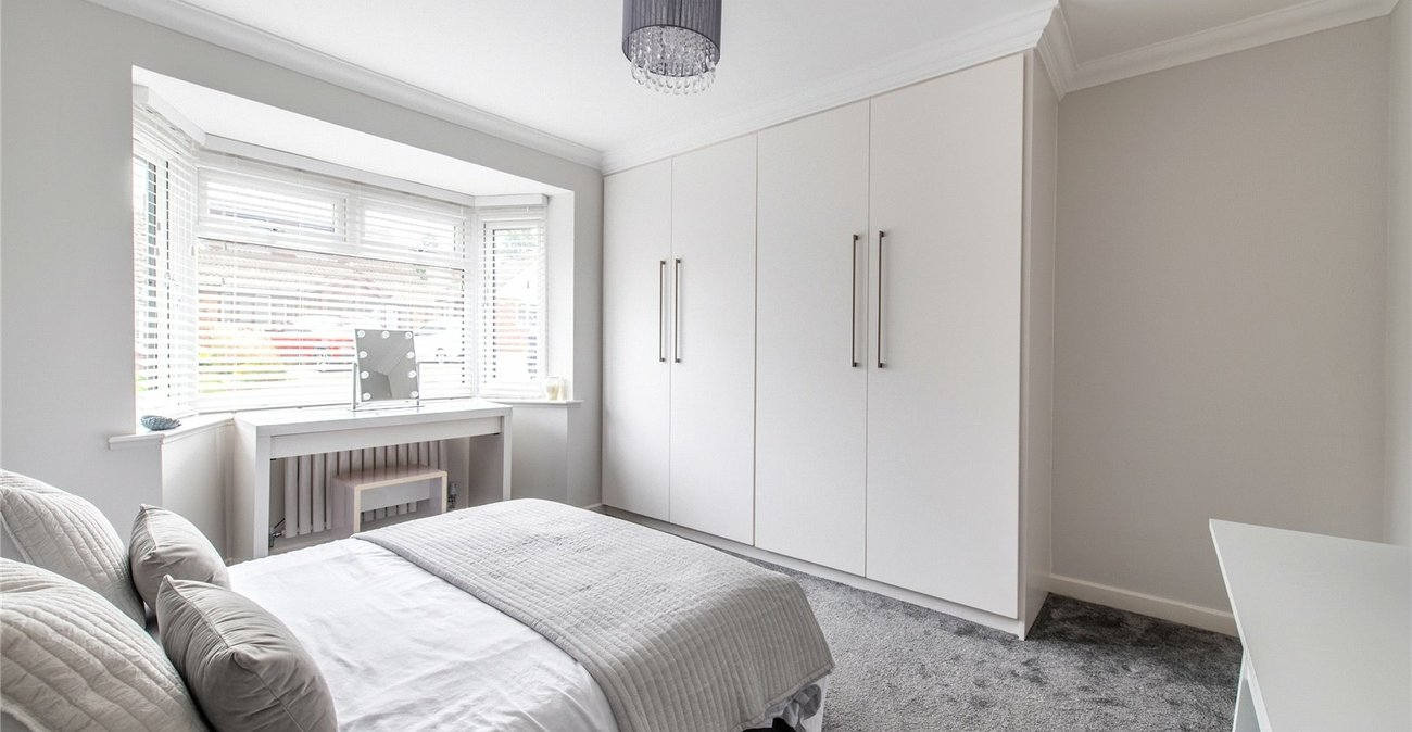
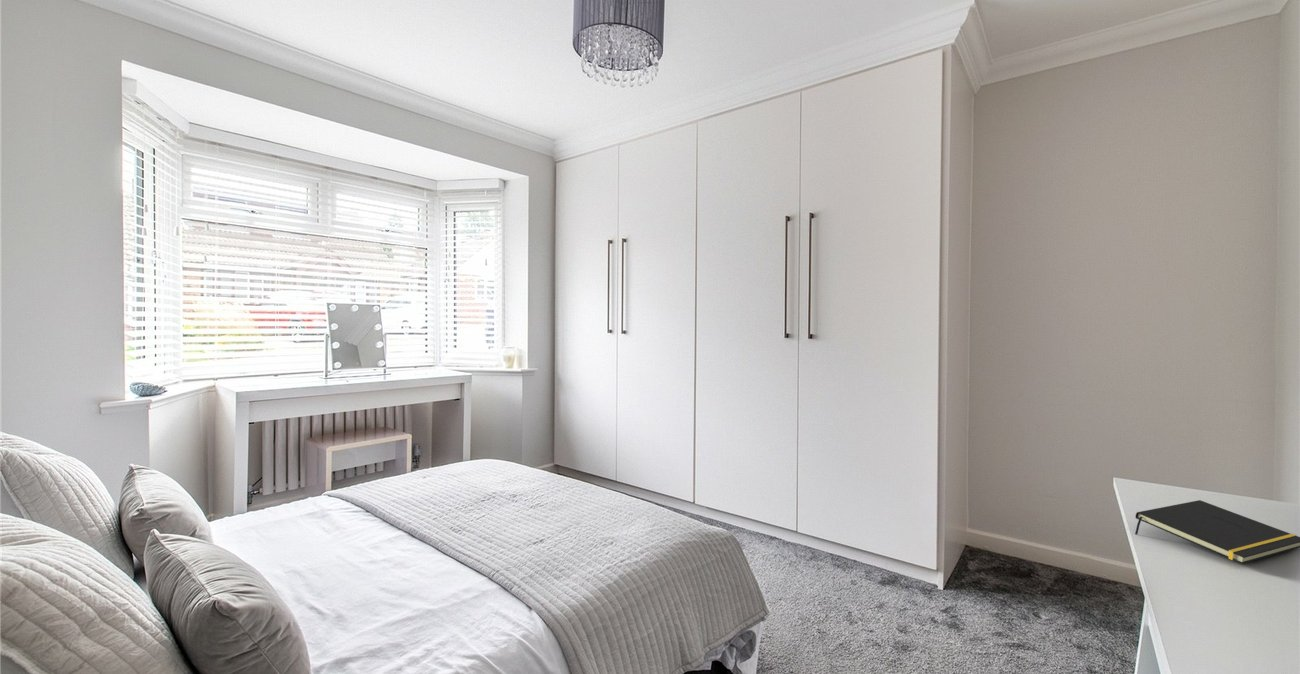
+ notepad [1134,499,1300,565]
